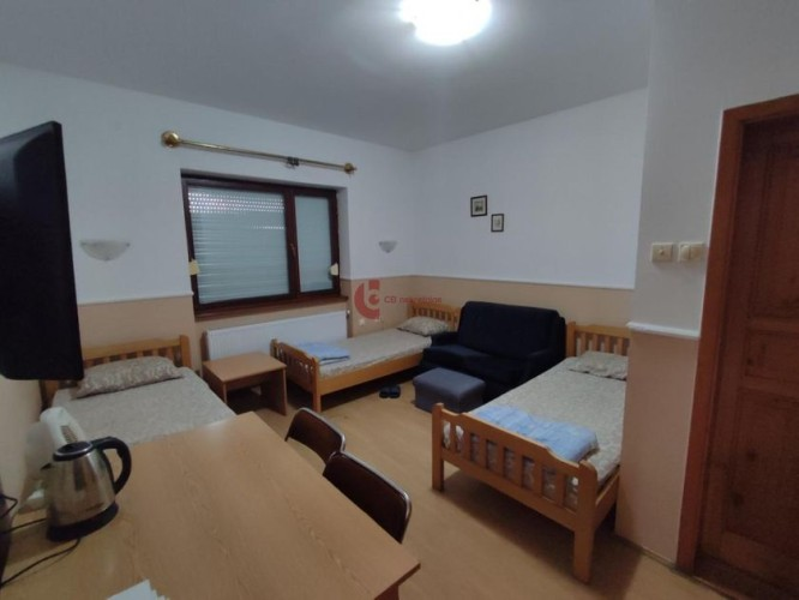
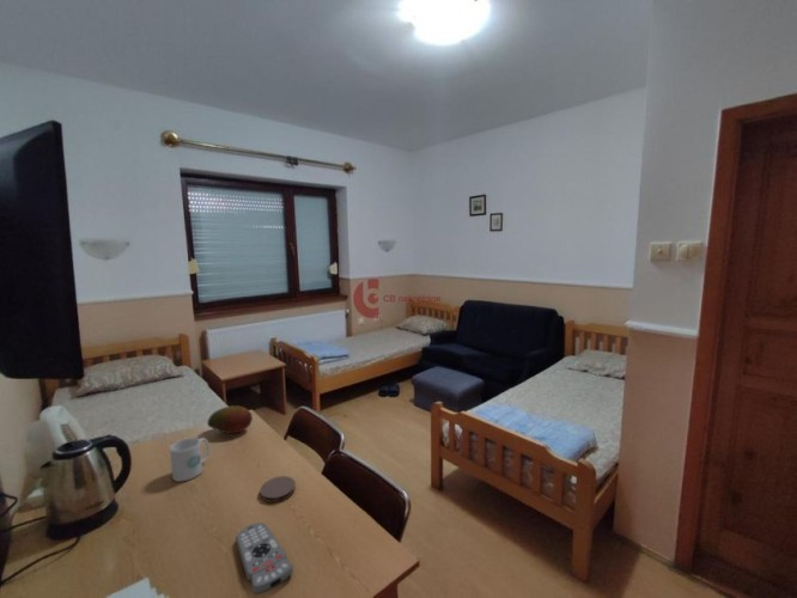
+ coaster [258,475,297,504]
+ mug [169,437,211,482]
+ remote control [235,521,294,594]
+ fruit [206,404,254,434]
